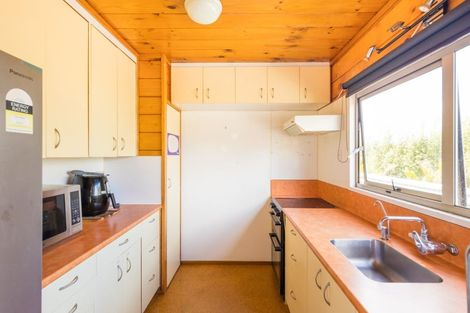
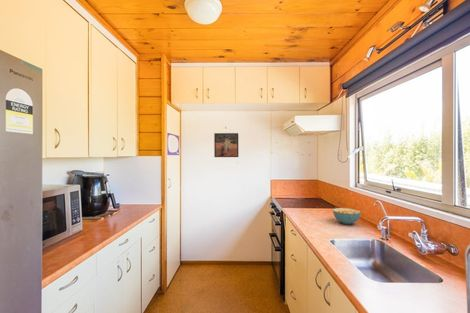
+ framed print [213,132,239,158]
+ cereal bowl [332,207,362,225]
